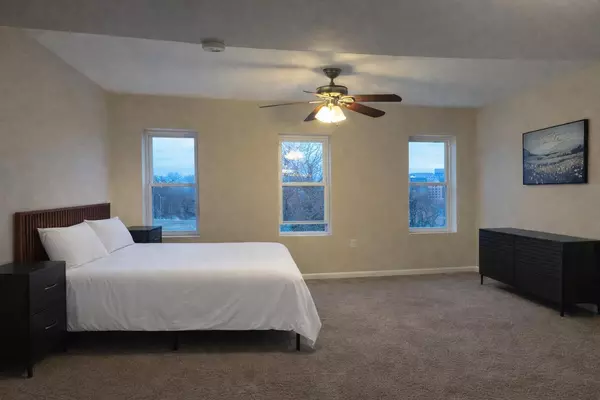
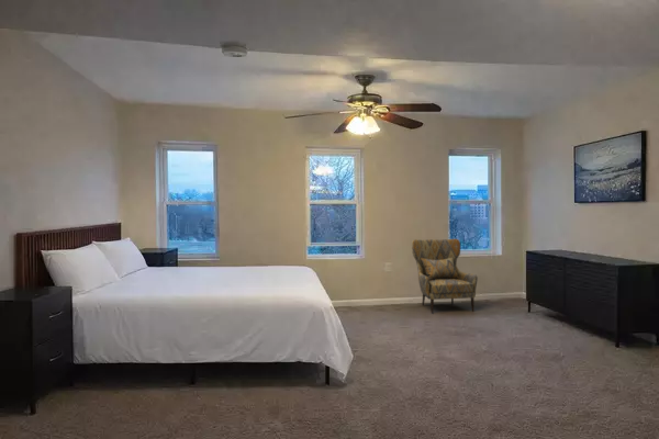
+ armchair [411,238,479,314]
